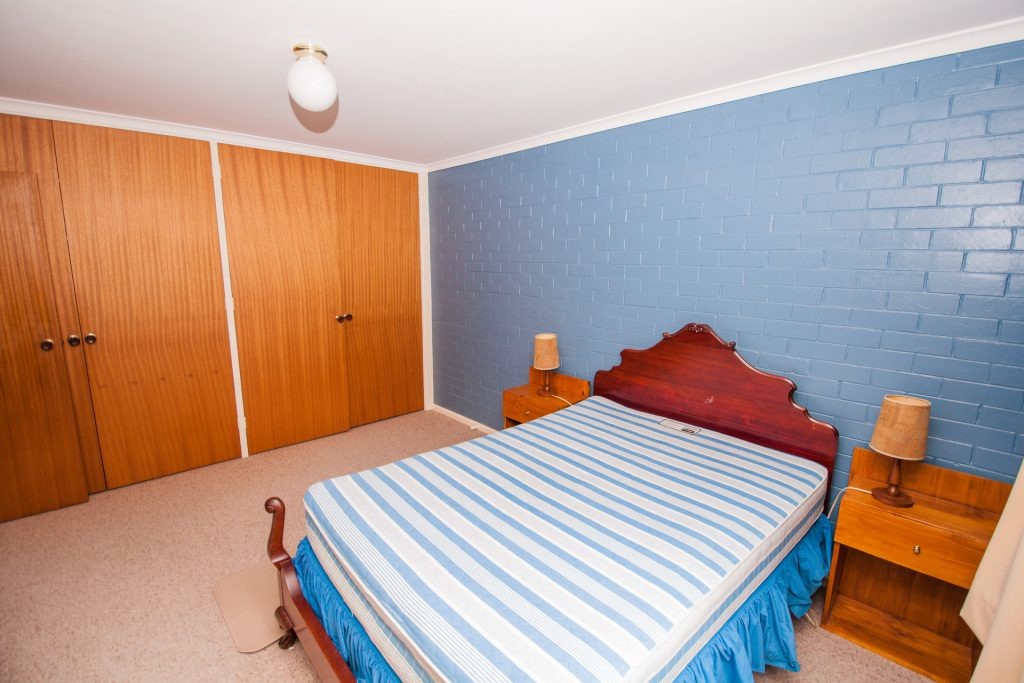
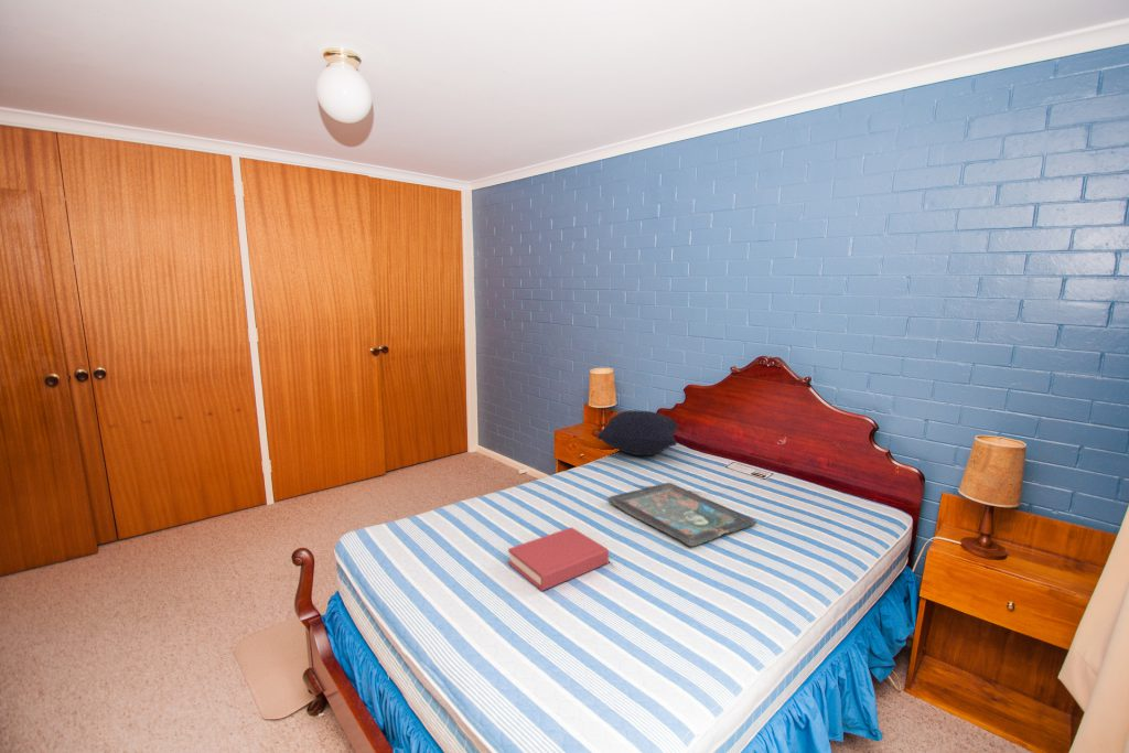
+ decorative tray [607,482,757,548]
+ hardback book [507,526,610,592]
+ pillow [595,409,679,456]
